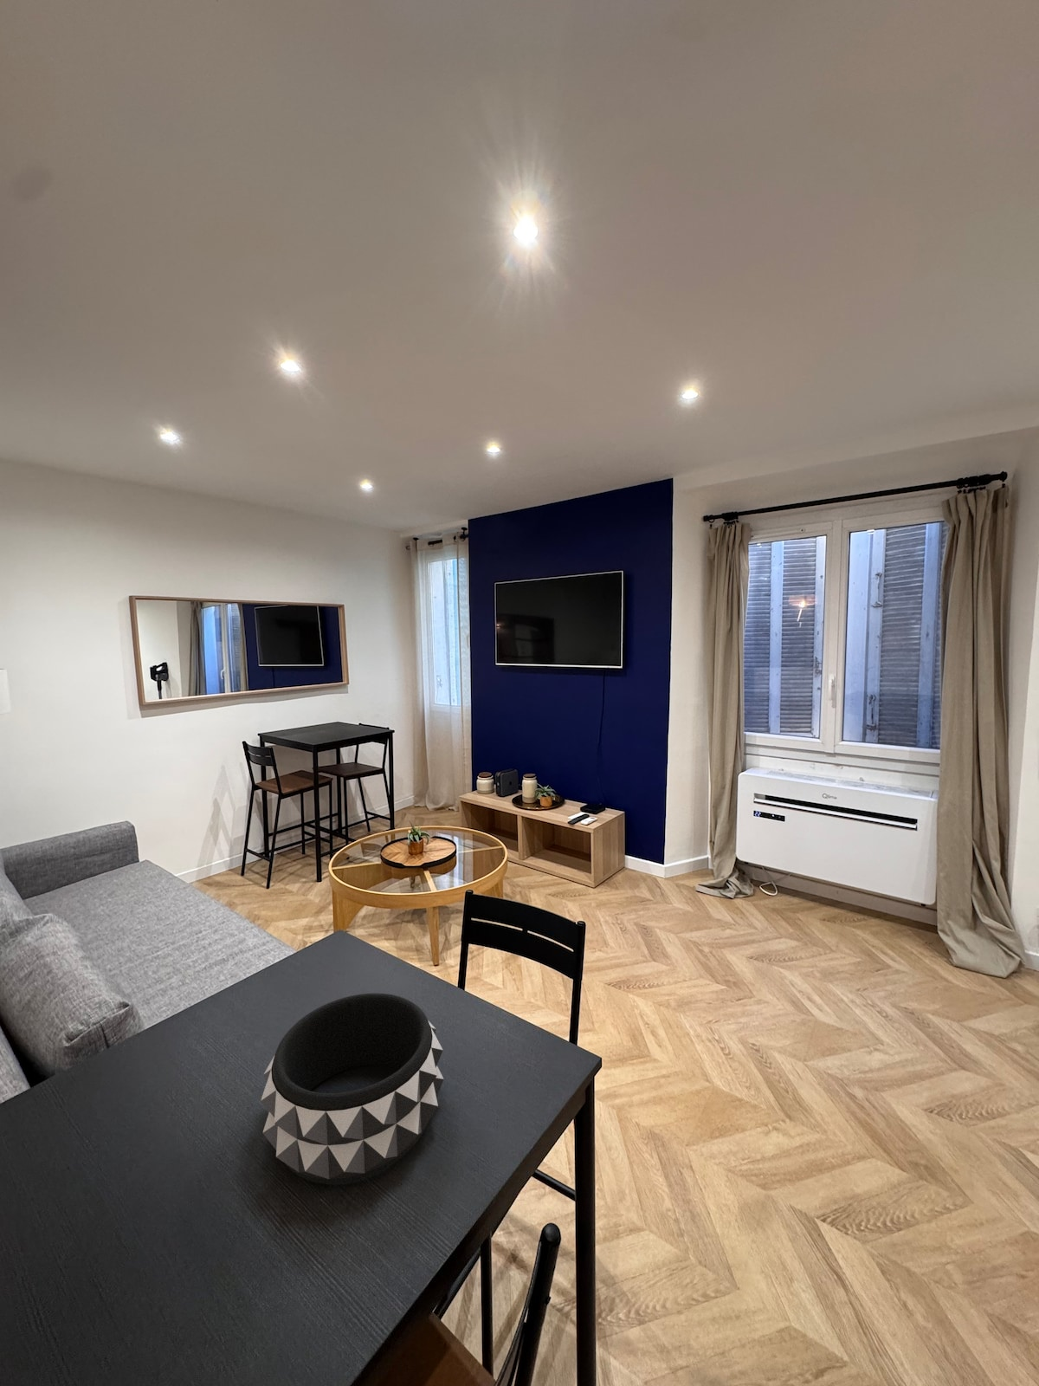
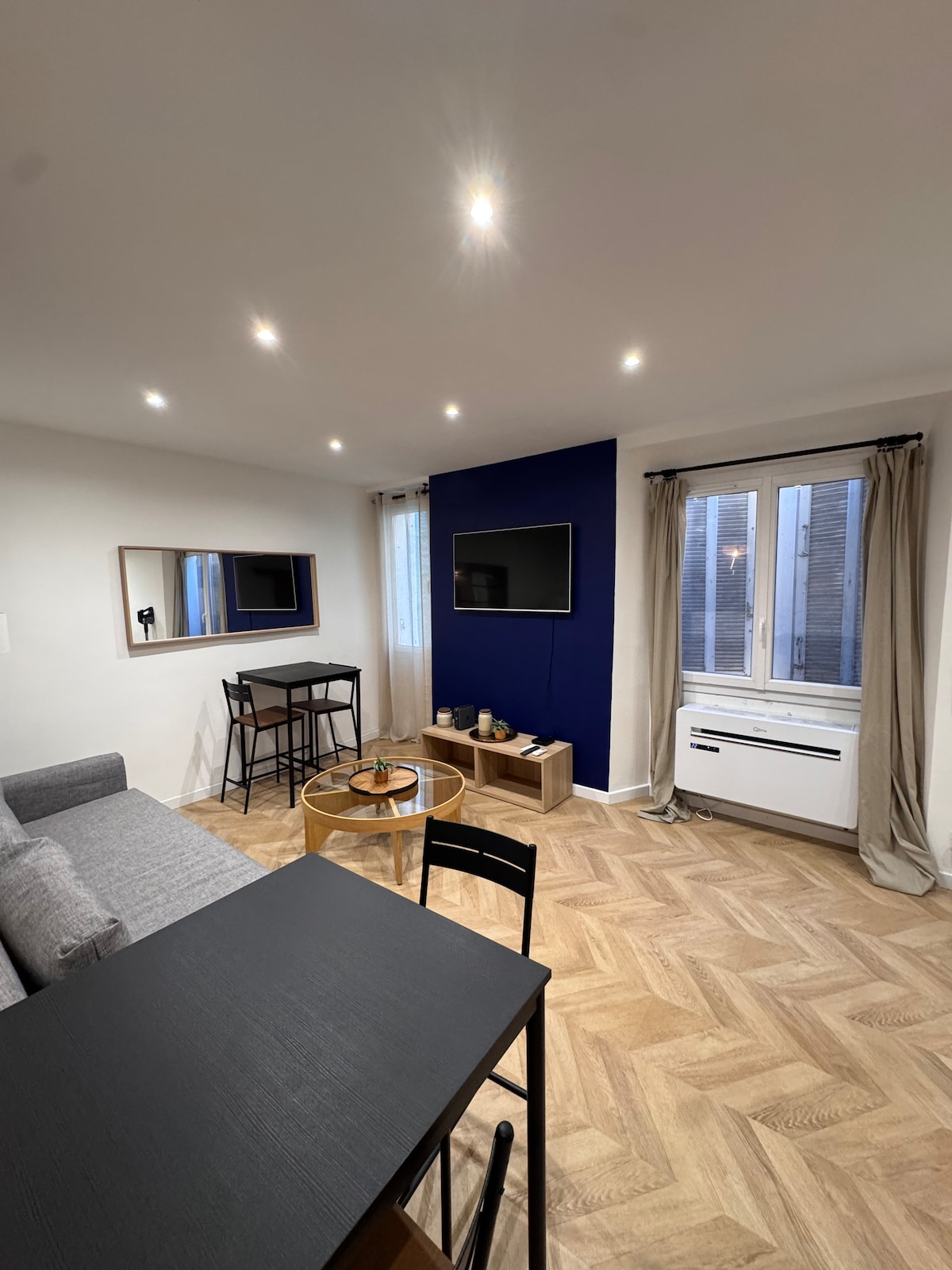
- decorative bowl [261,993,444,1185]
